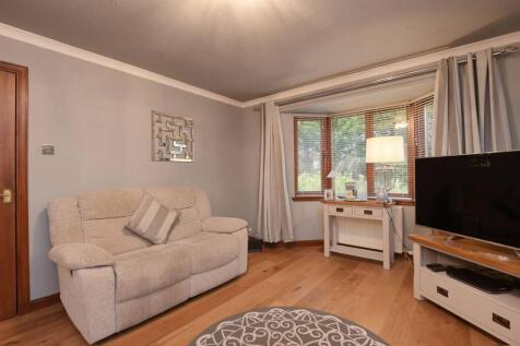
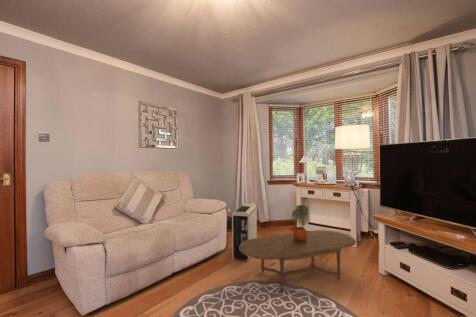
+ coffee table [239,229,357,293]
+ potted plant [290,204,310,243]
+ air purifier [231,202,258,262]
